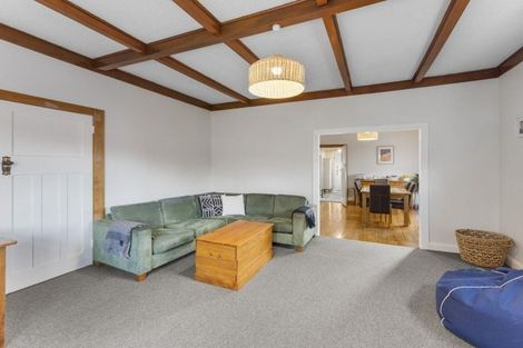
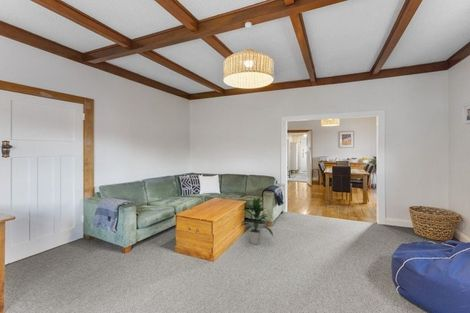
+ indoor plant [239,196,275,246]
